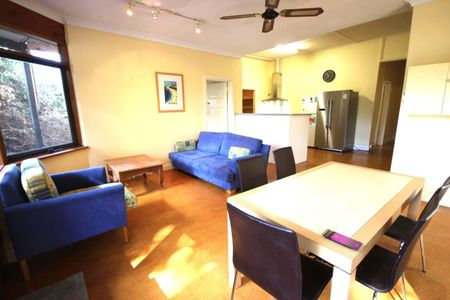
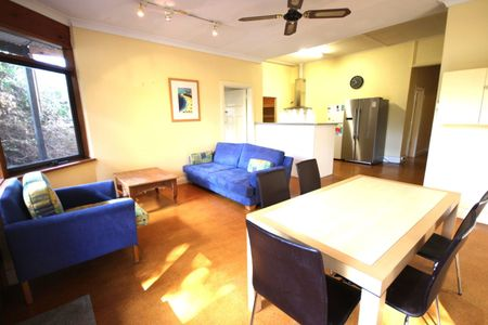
- smartphone [321,228,363,251]
